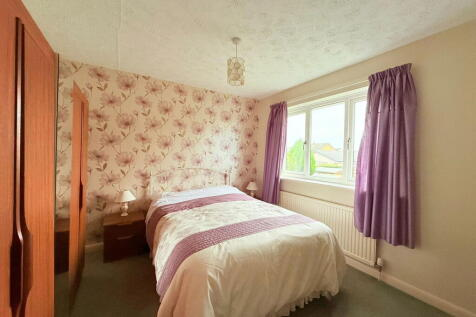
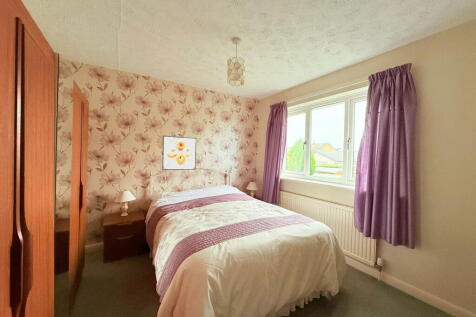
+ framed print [161,135,197,171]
